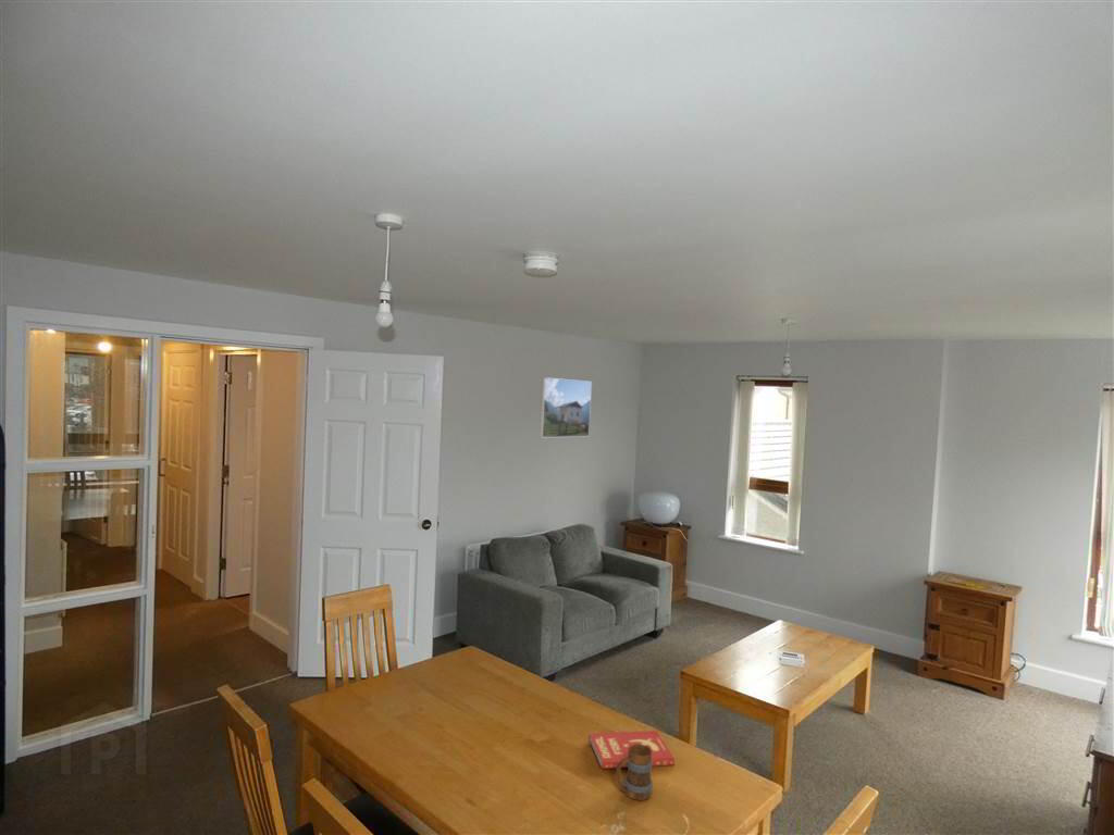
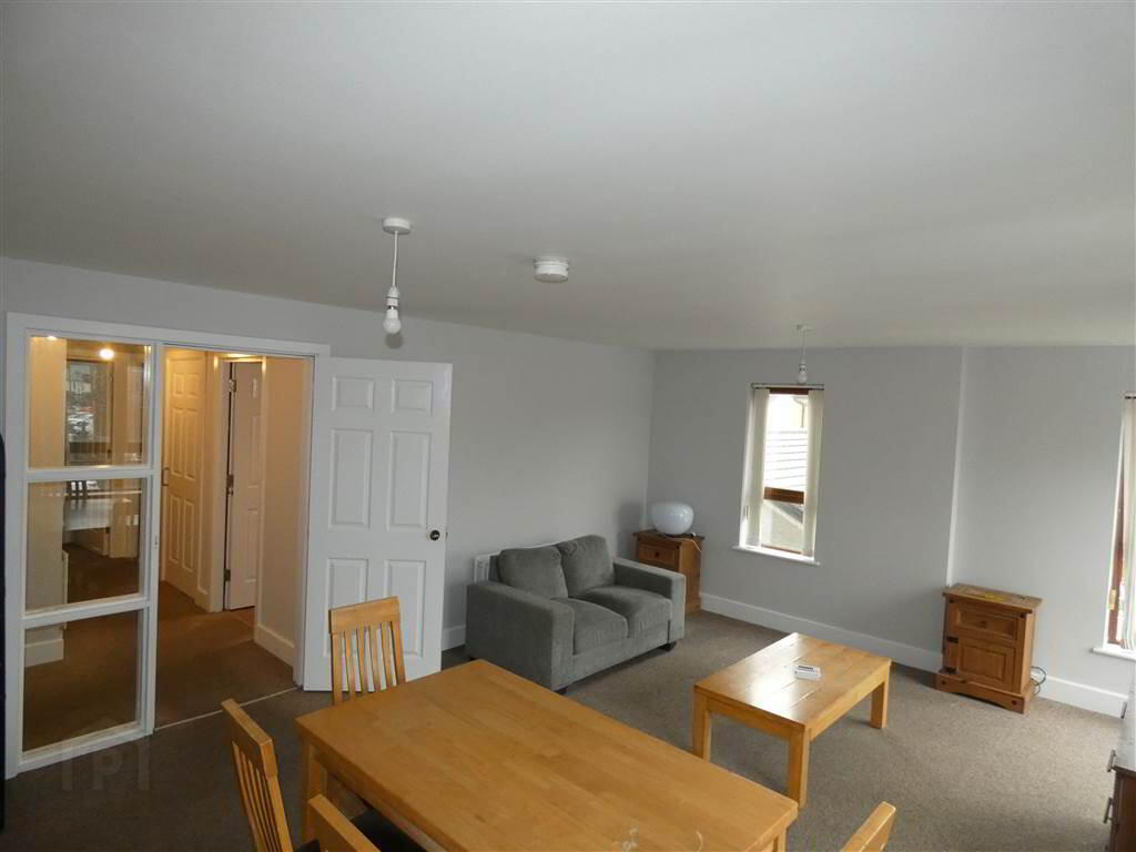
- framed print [539,376,593,438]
- book [587,730,676,770]
- mug [615,744,654,801]
